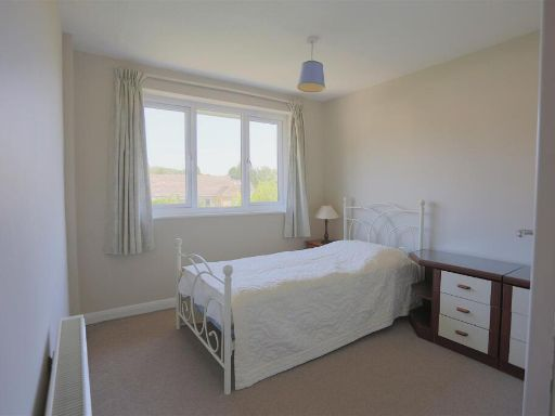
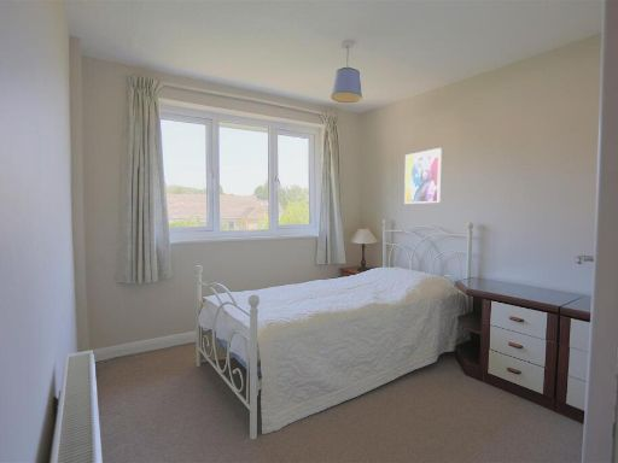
+ wall art [403,147,443,205]
